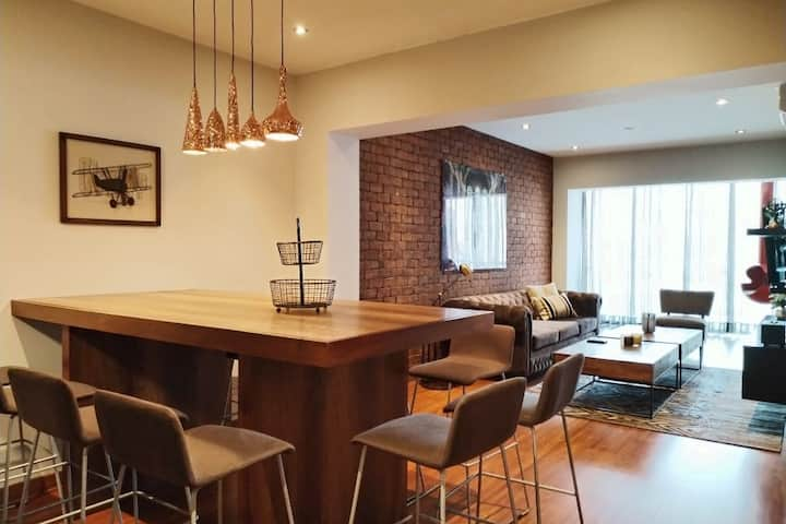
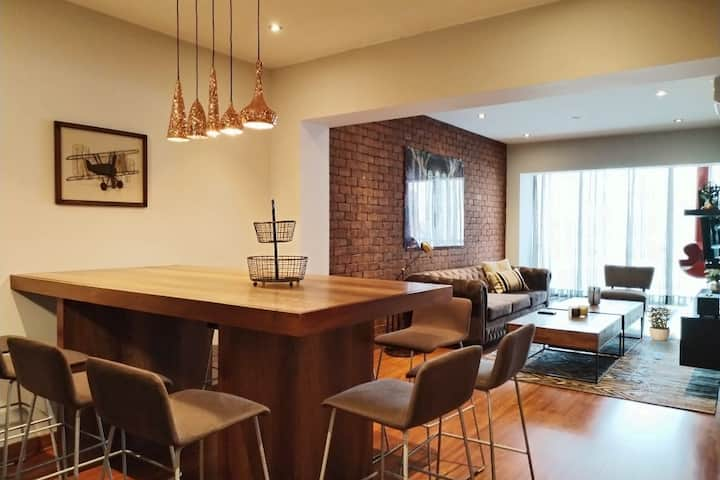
+ potted plant [646,306,674,341]
